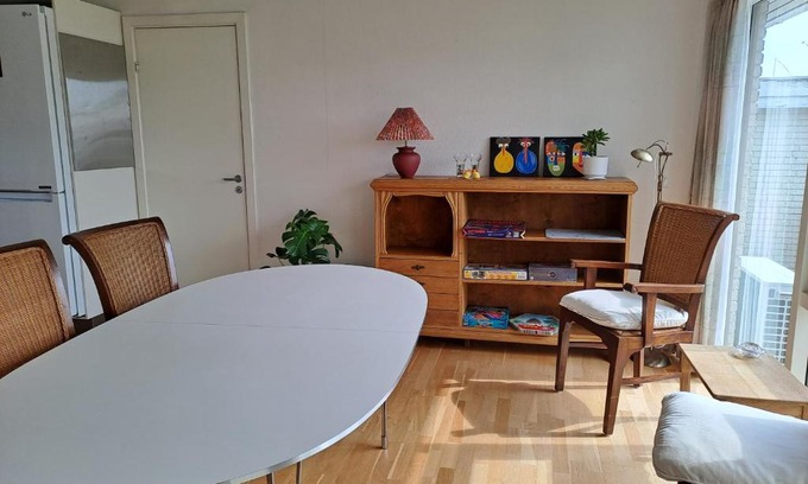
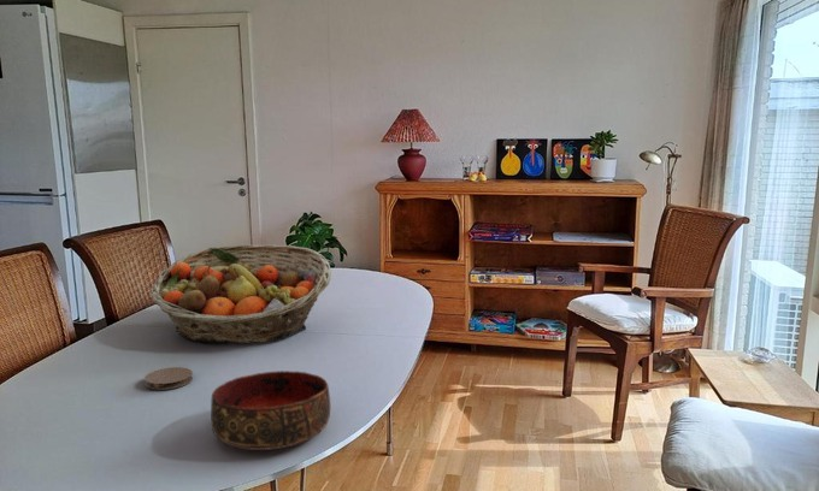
+ coaster [143,366,194,391]
+ fruit basket [149,244,332,344]
+ bowl [210,369,331,451]
